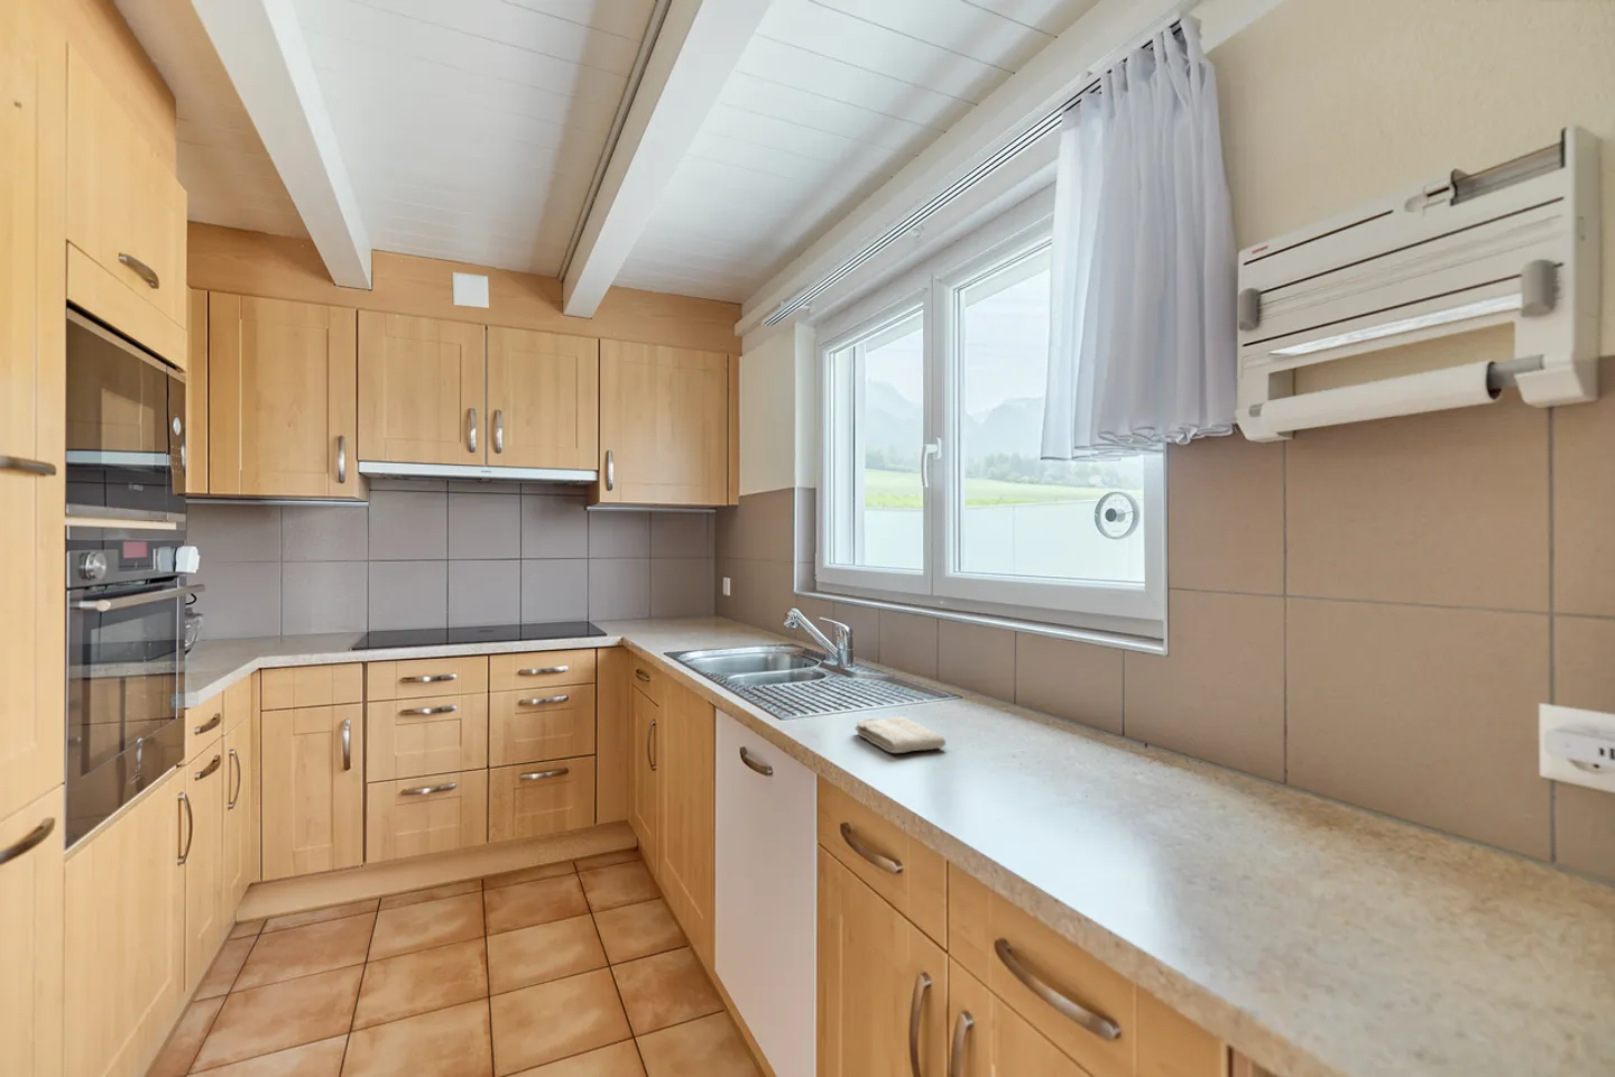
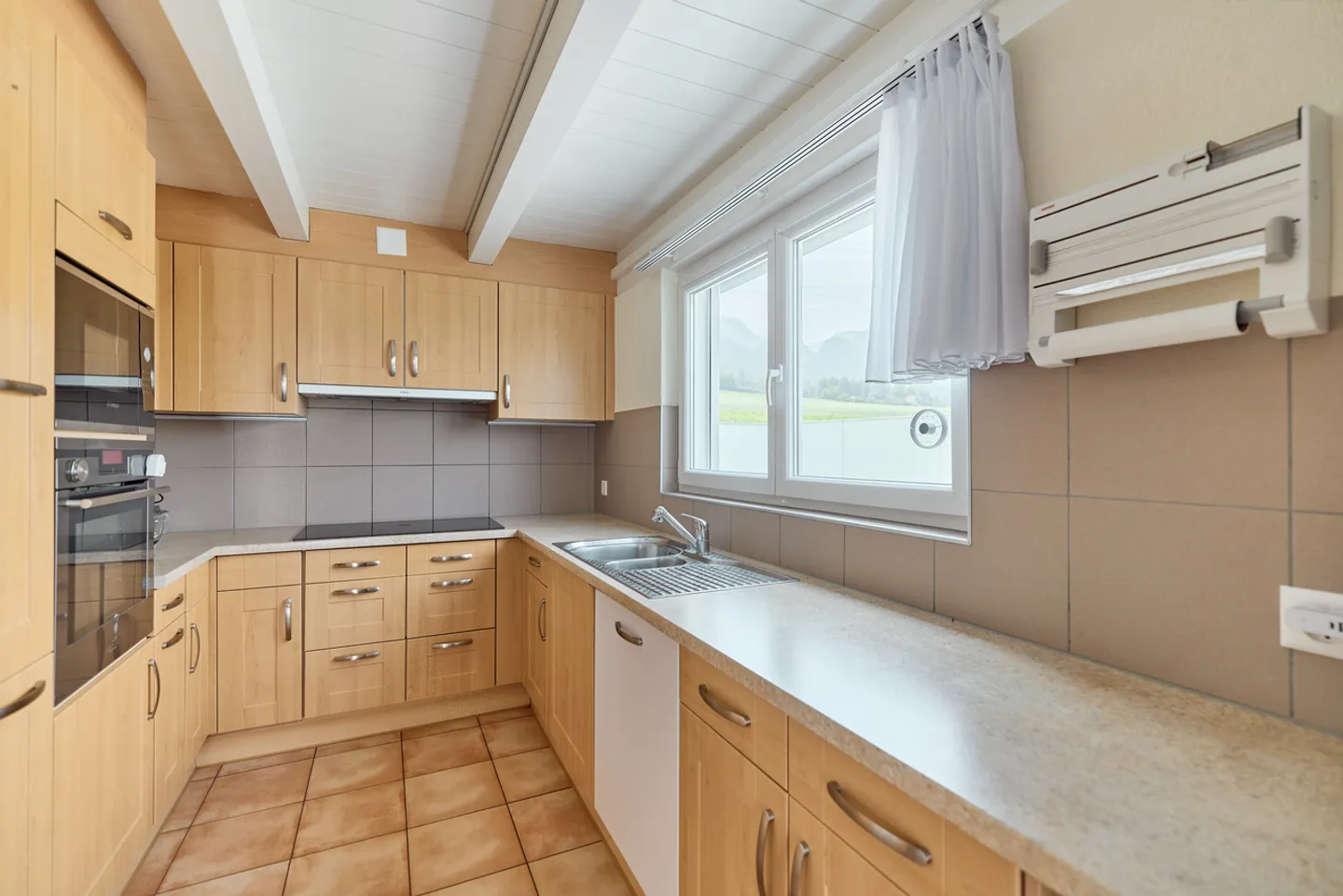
- washcloth [854,715,948,754]
